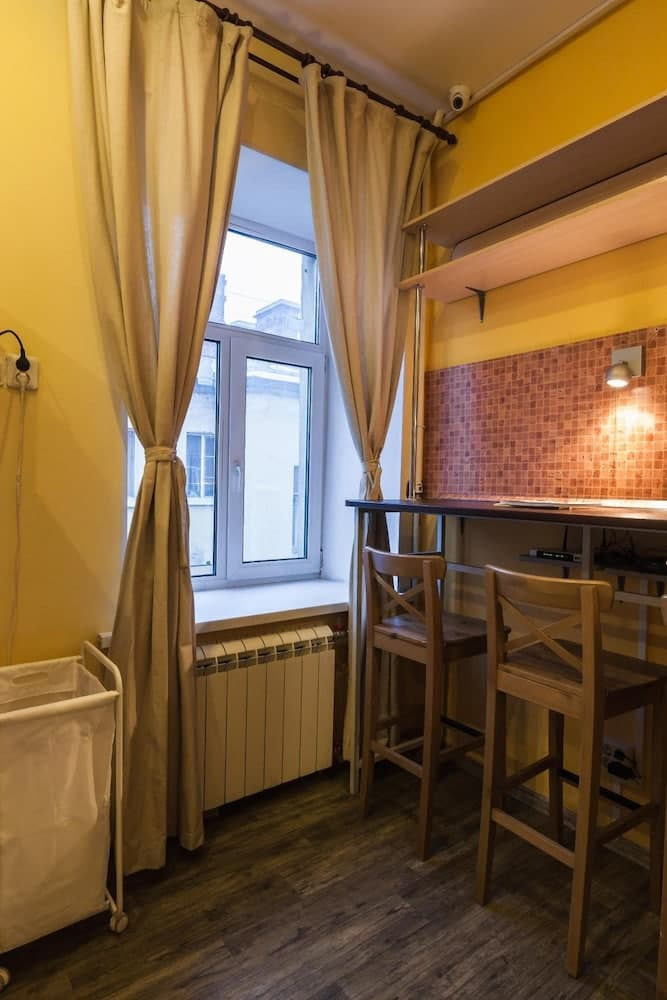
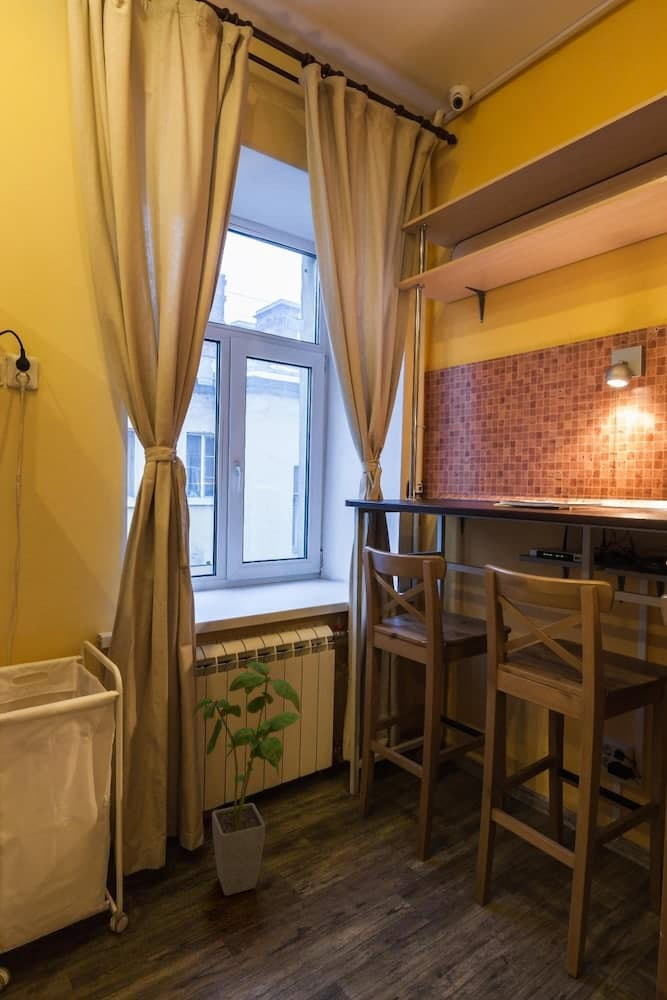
+ house plant [191,661,304,897]
